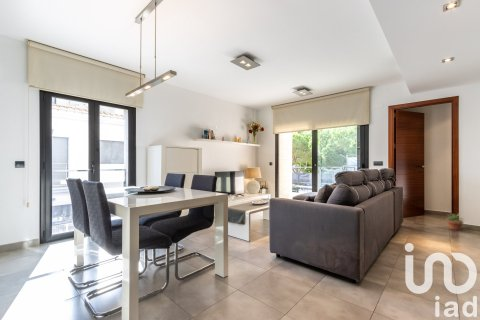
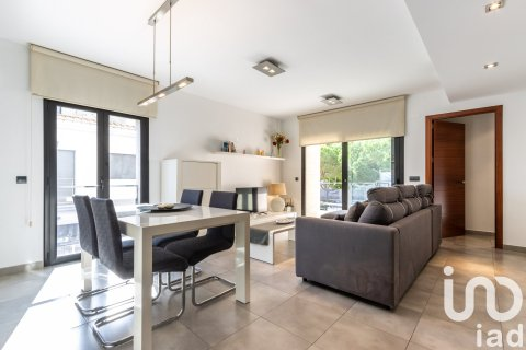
- potted plant [445,212,465,231]
